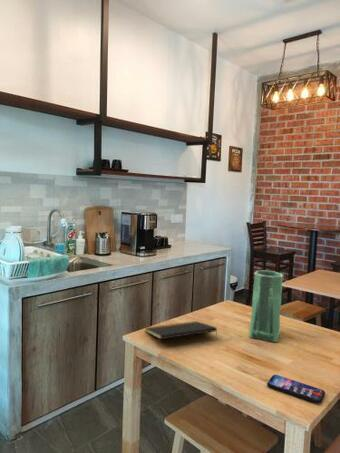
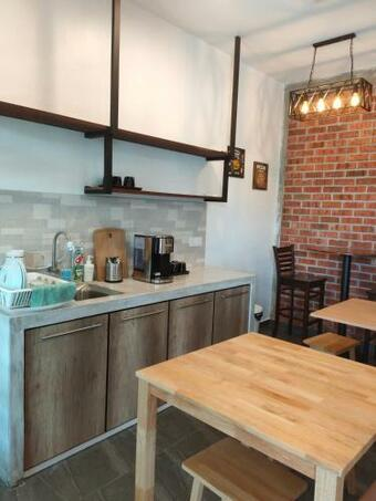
- smartphone [266,374,326,405]
- vase [248,270,284,343]
- notepad [144,320,218,340]
